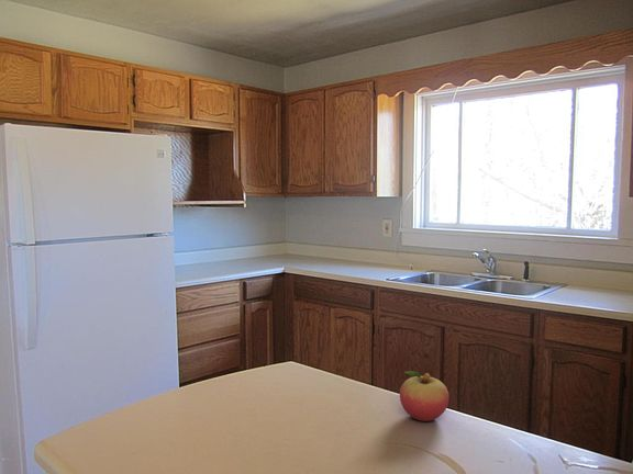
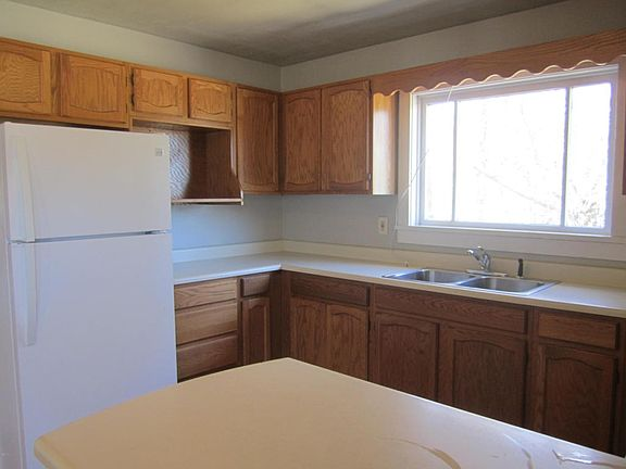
- fruit [399,371,449,422]
